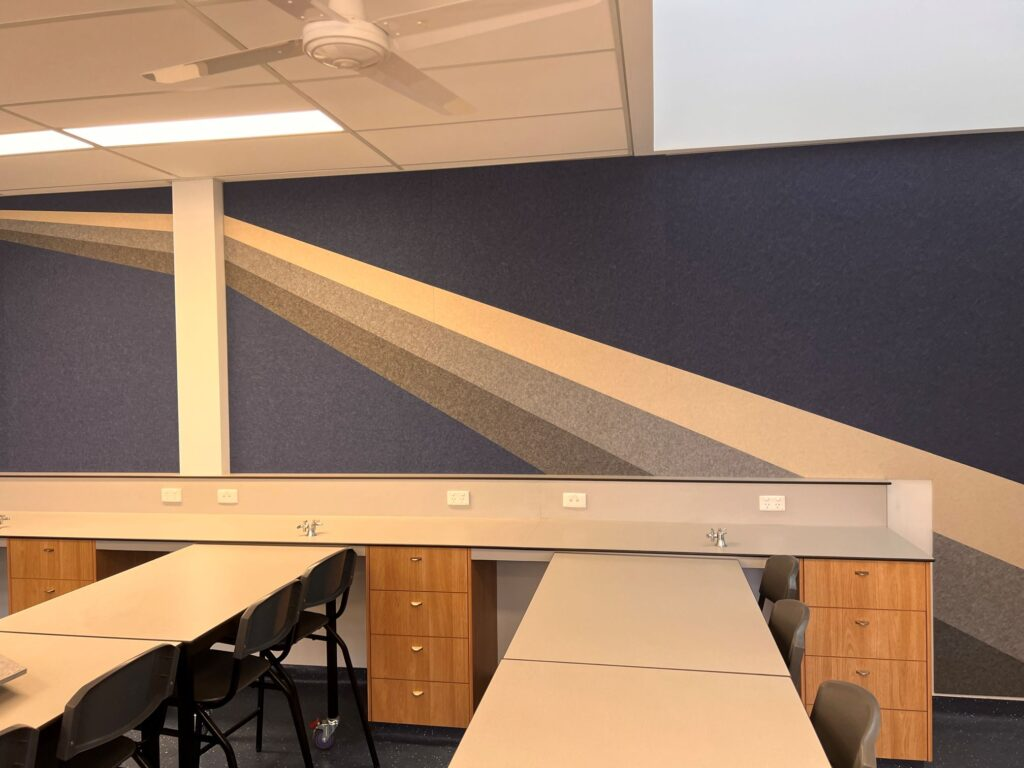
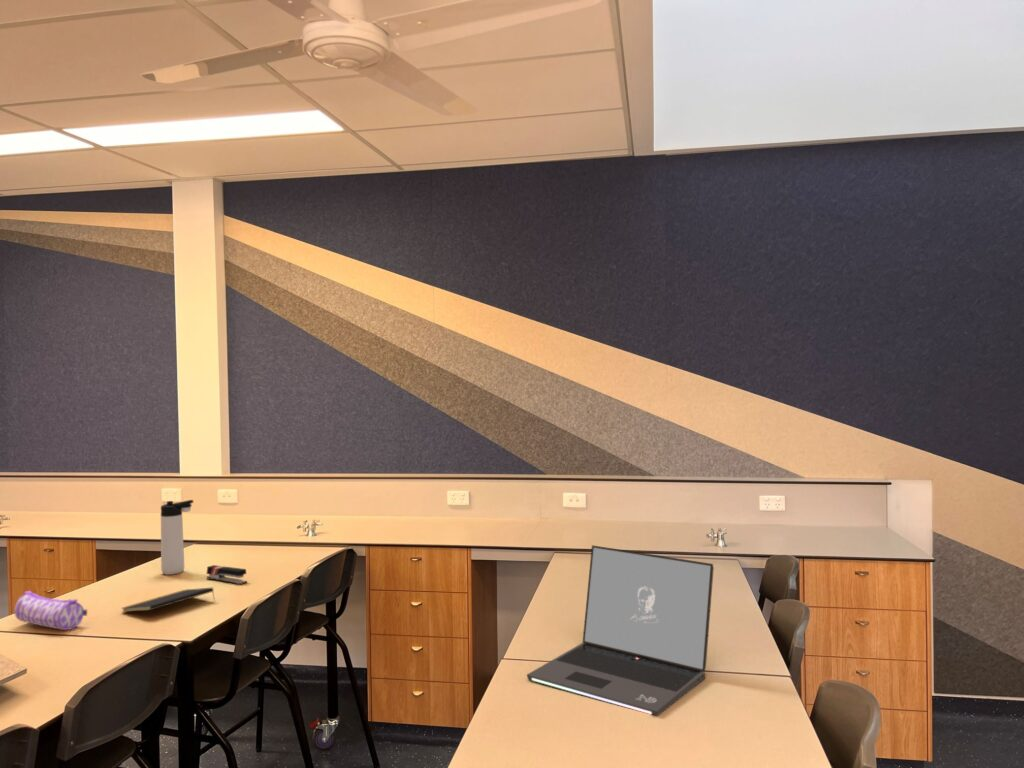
+ laptop [526,544,715,717]
+ notepad [121,586,216,613]
+ pencil case [13,590,88,631]
+ stapler [205,564,248,586]
+ thermos bottle [160,499,194,576]
